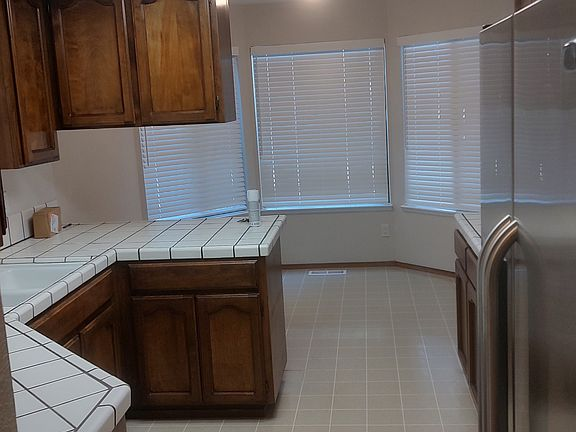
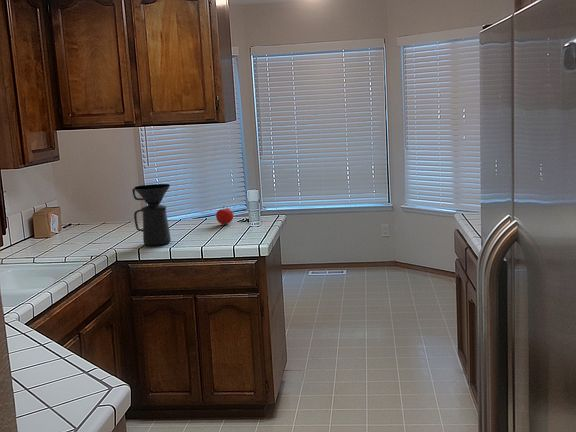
+ fruit [215,205,234,225]
+ coffee maker [131,183,172,247]
